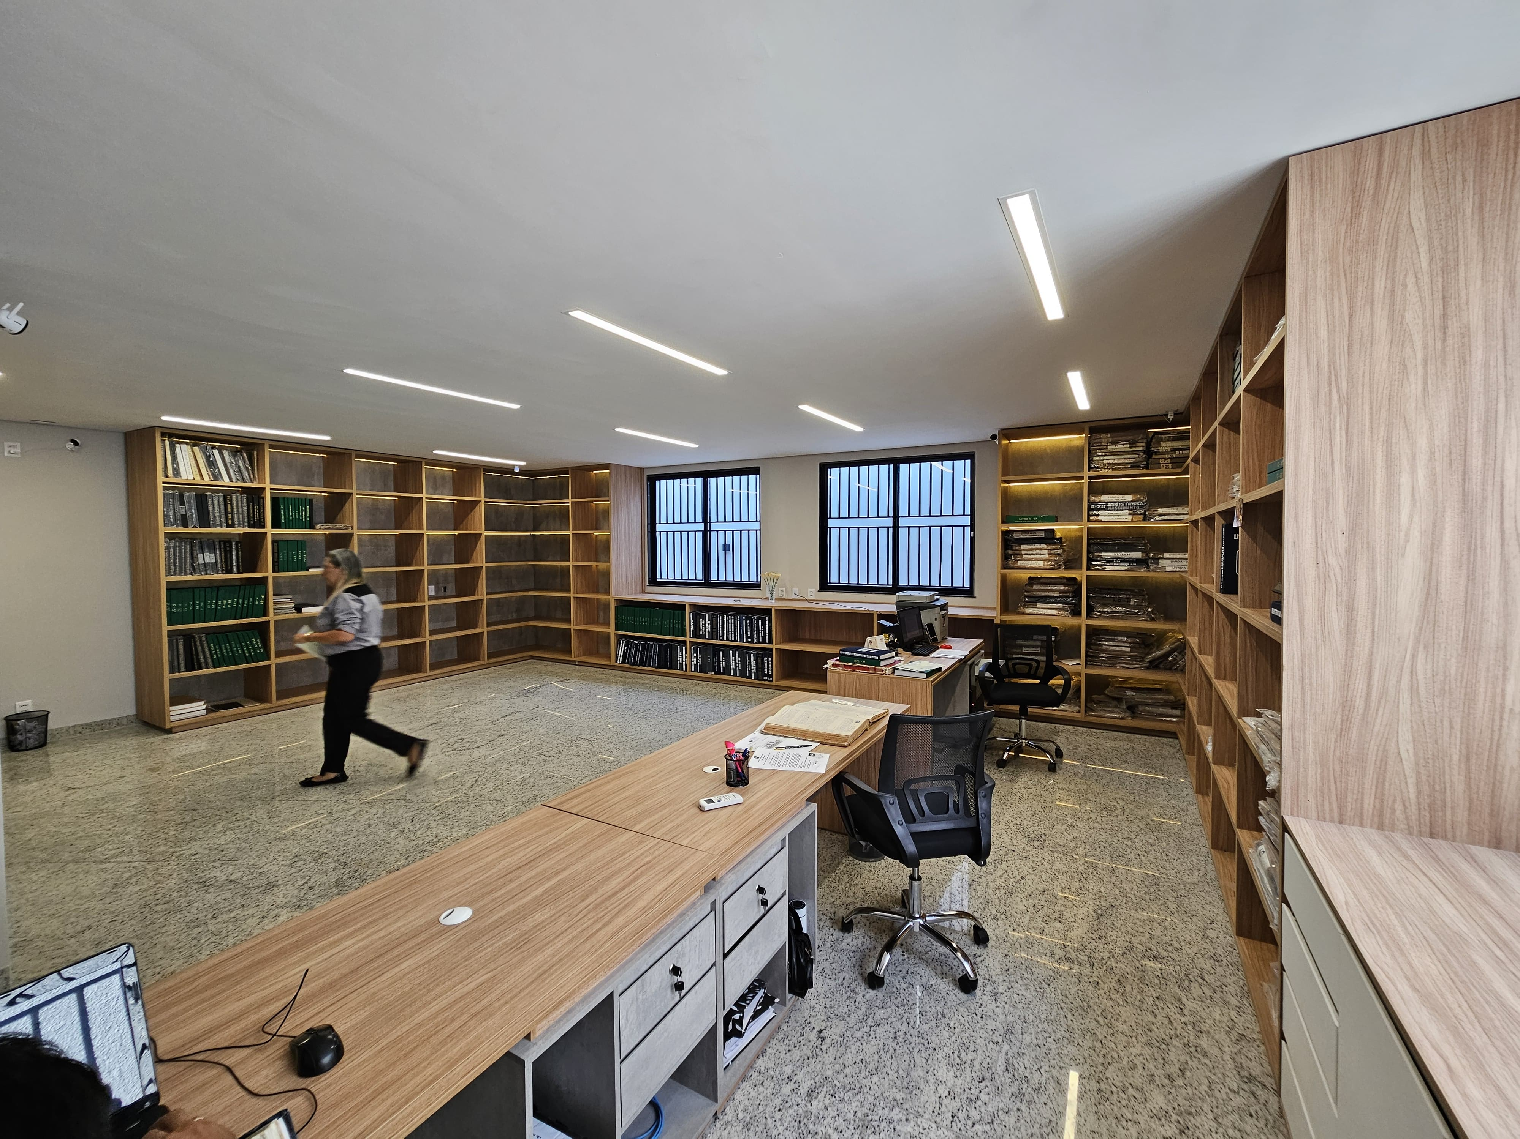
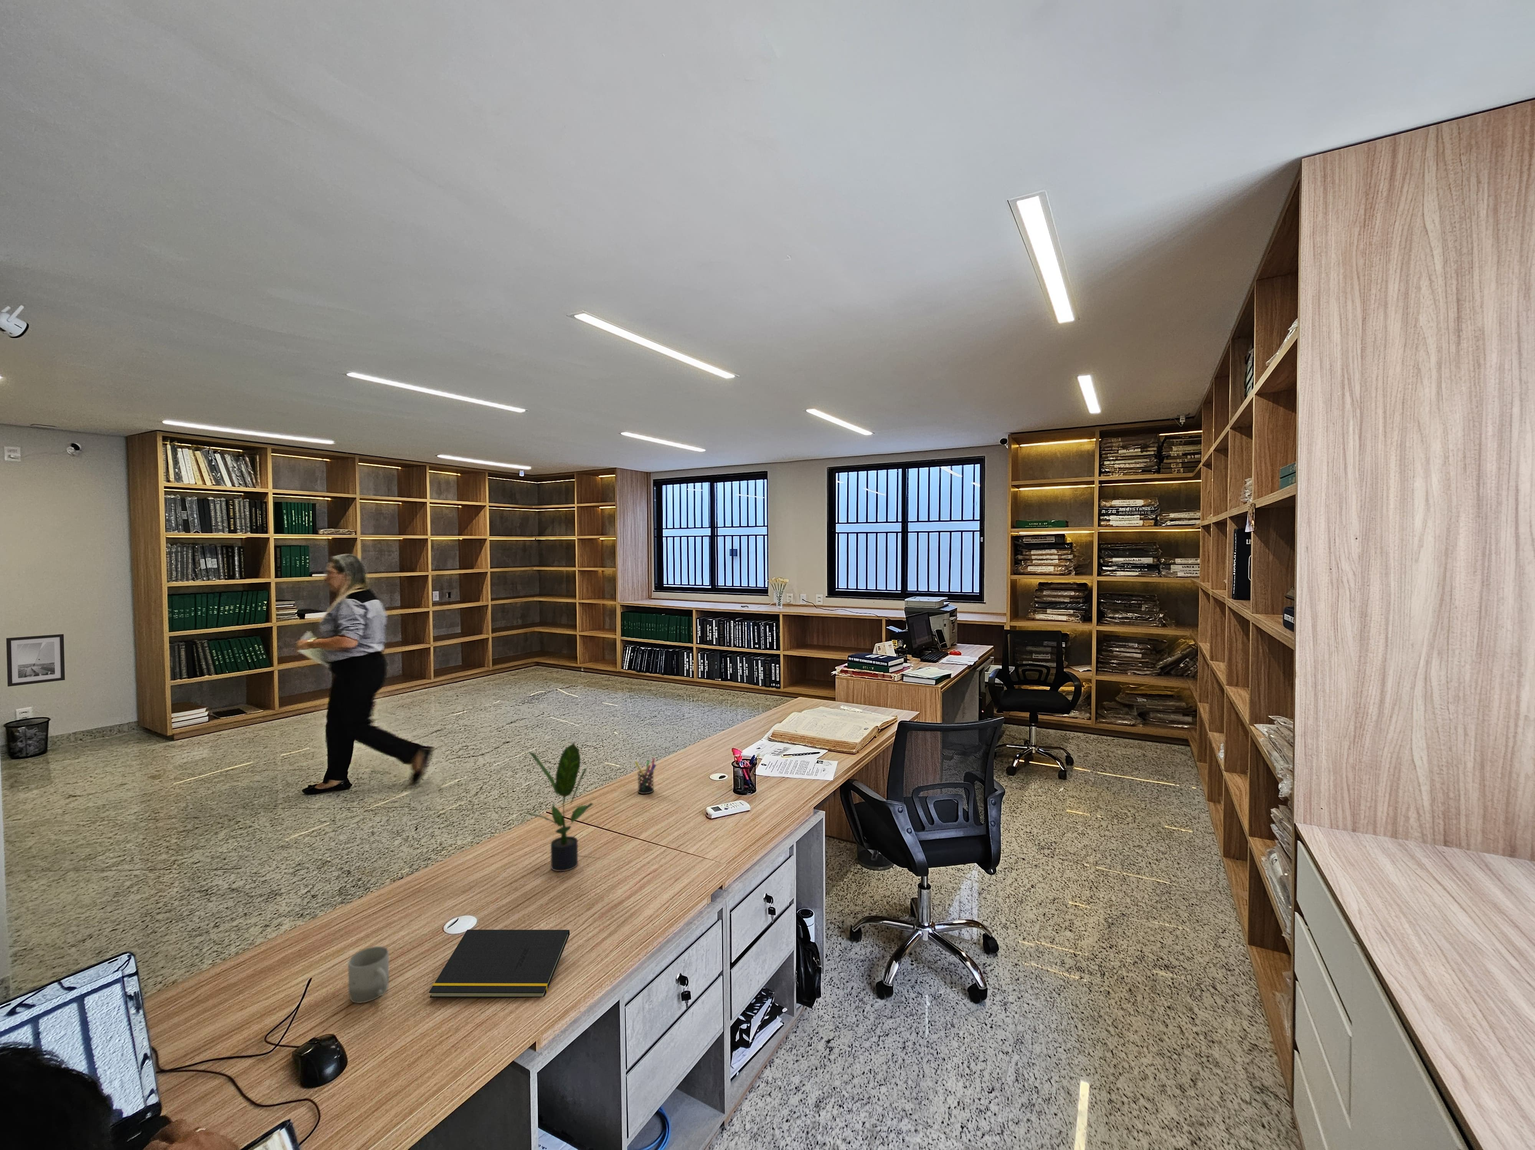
+ potted plant [520,742,593,872]
+ notepad [429,929,570,999]
+ pen holder [635,757,656,795]
+ cup [348,946,389,1004]
+ wall art [6,634,65,687]
